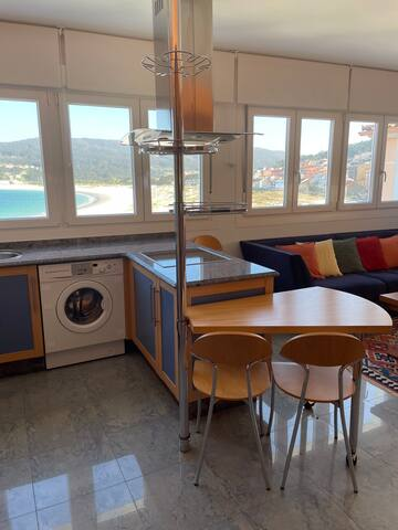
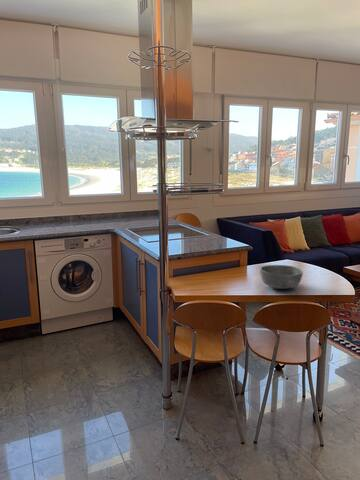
+ bowl [259,264,304,290]
